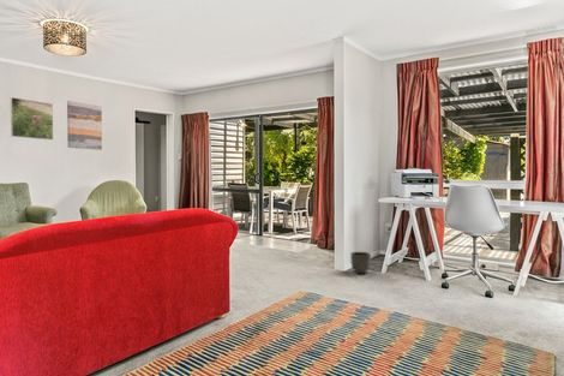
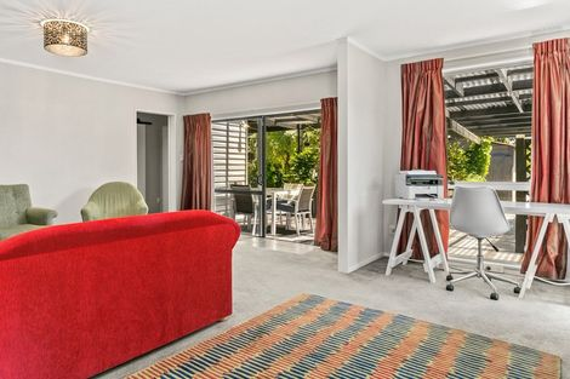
- wall art [66,100,103,151]
- planter [349,251,372,275]
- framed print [10,96,54,141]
